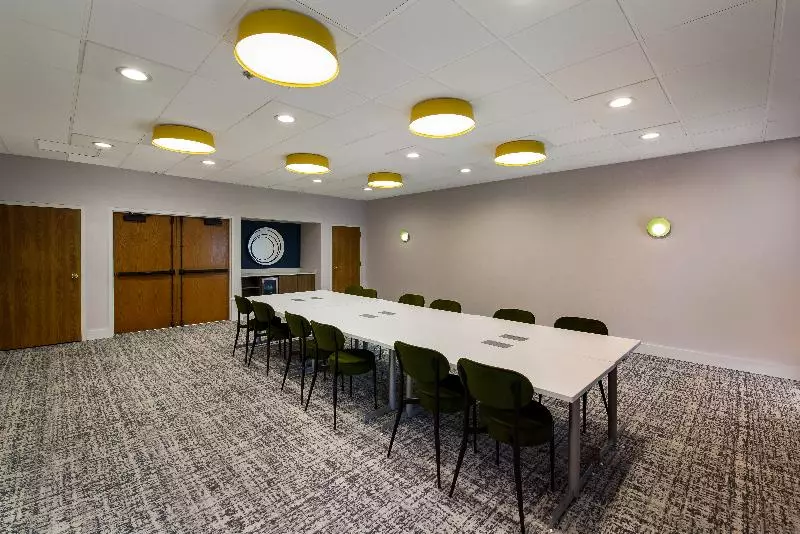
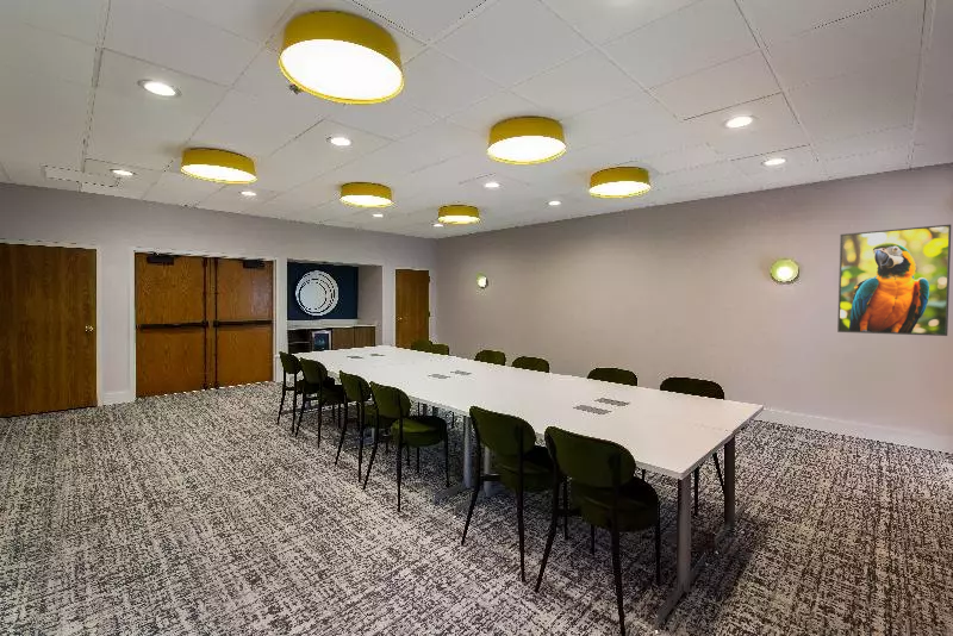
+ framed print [836,224,952,337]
